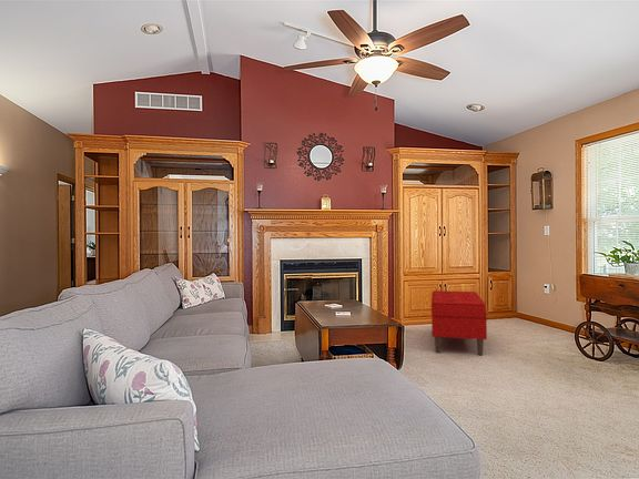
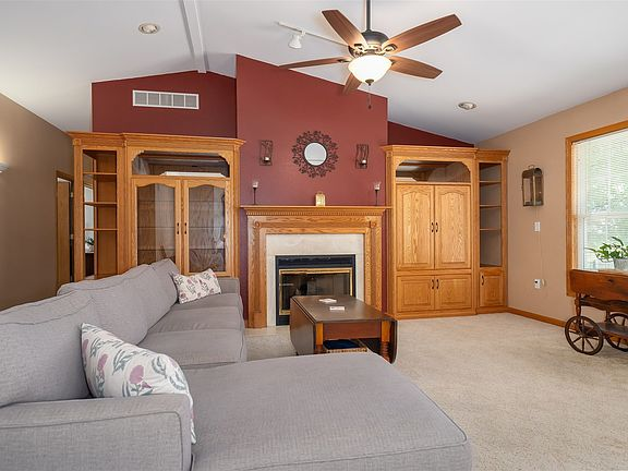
- bench [430,289,488,356]
